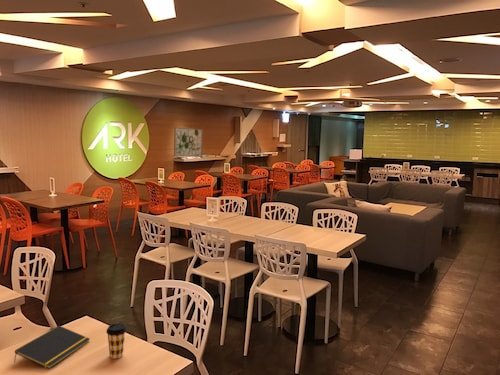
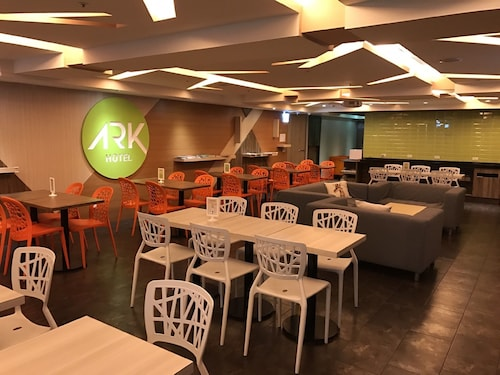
- coffee cup [105,322,128,359]
- wall art [173,126,204,158]
- notepad [13,325,91,370]
